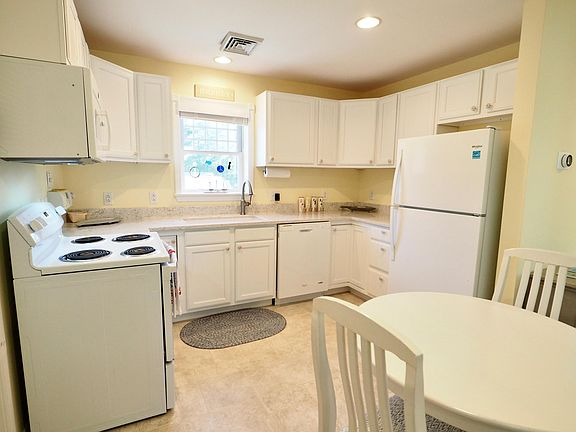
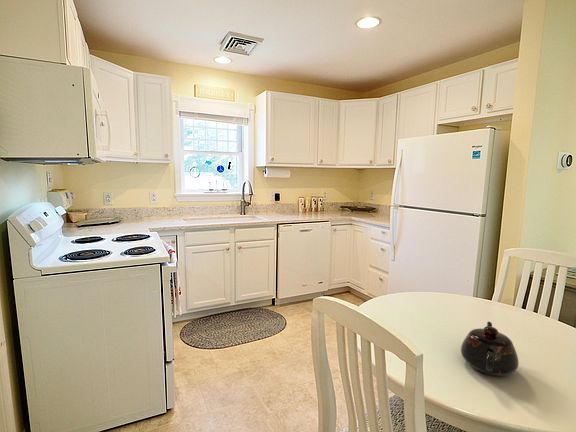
+ teapot [460,321,520,377]
